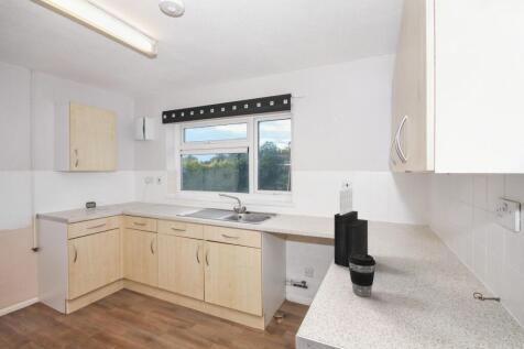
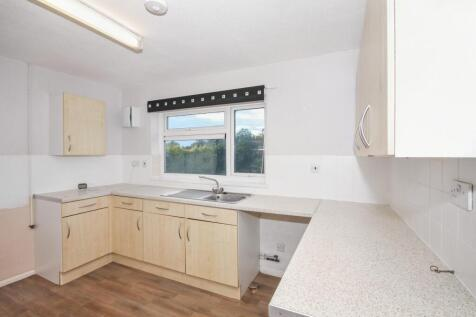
- coffee cup [348,253,376,297]
- knife block [334,187,369,268]
